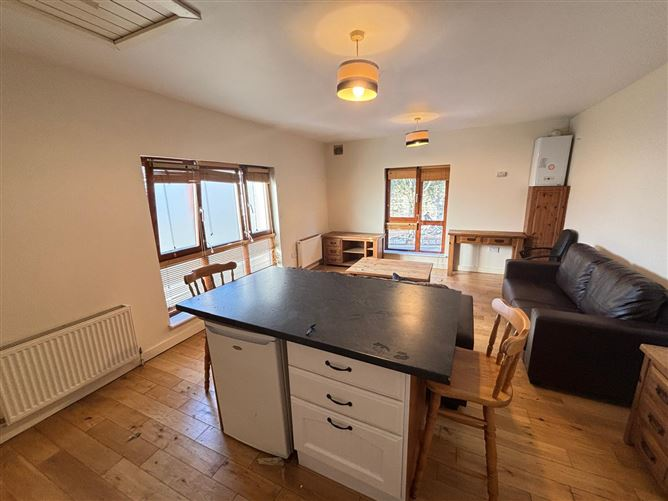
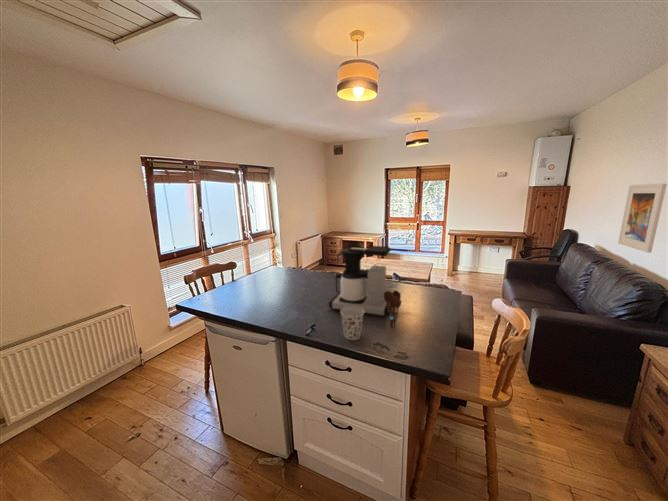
+ cup [339,307,365,341]
+ coffee maker [328,245,392,318]
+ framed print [617,183,668,254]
+ utensil holder [384,289,402,330]
